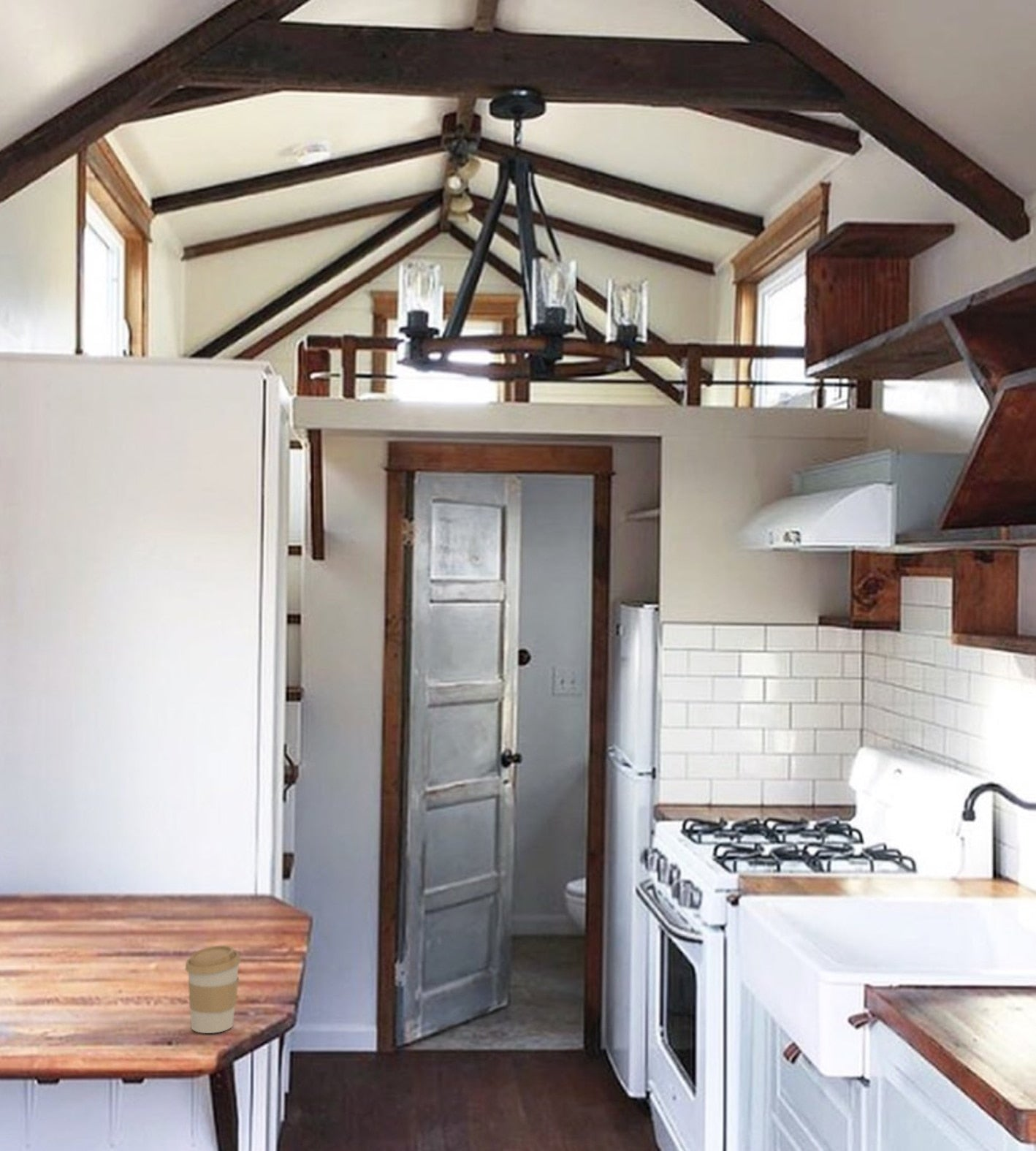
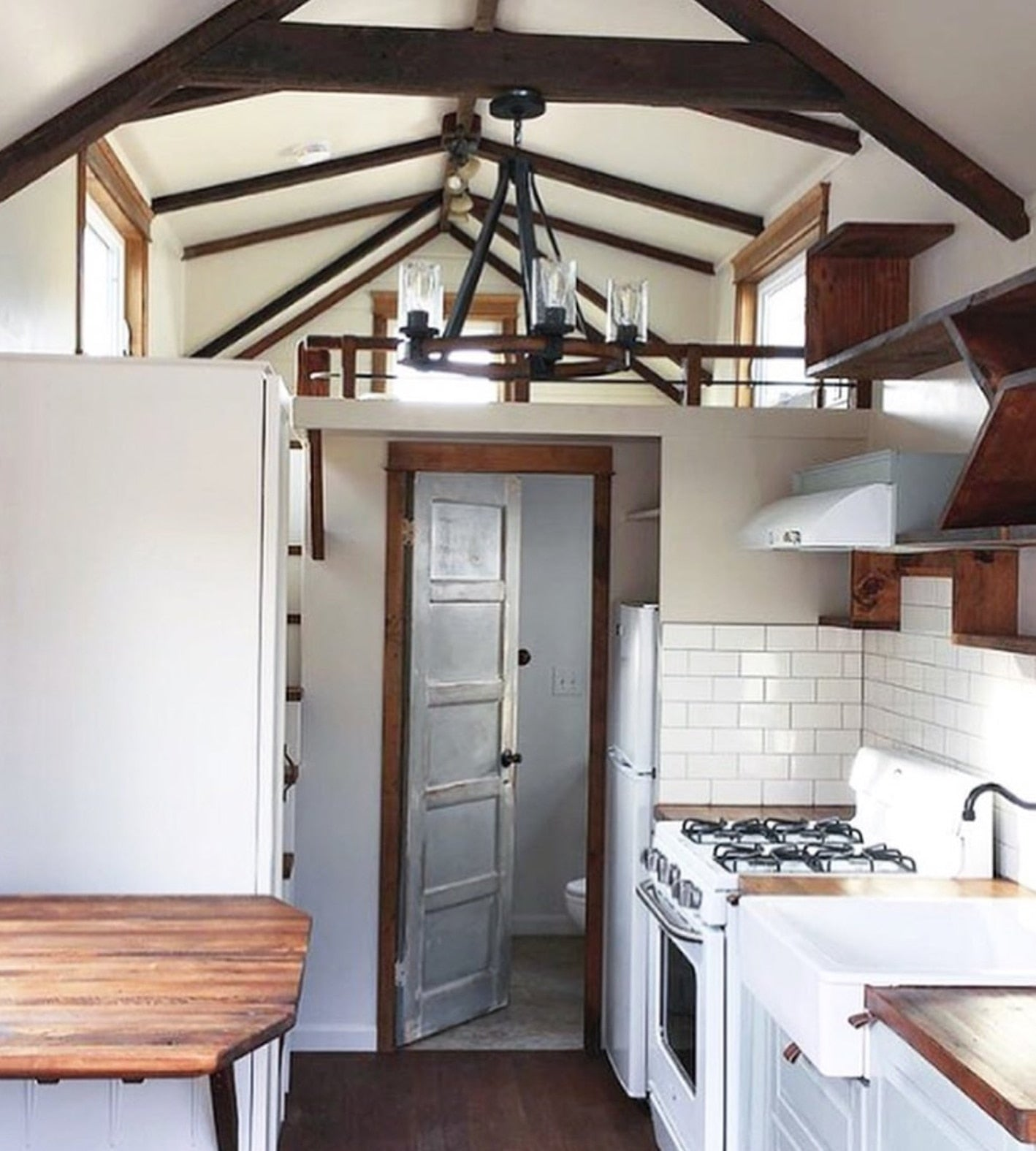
- coffee cup [185,945,242,1034]
